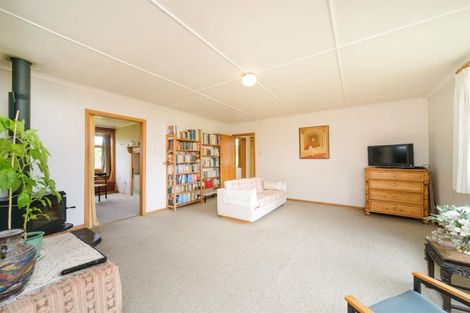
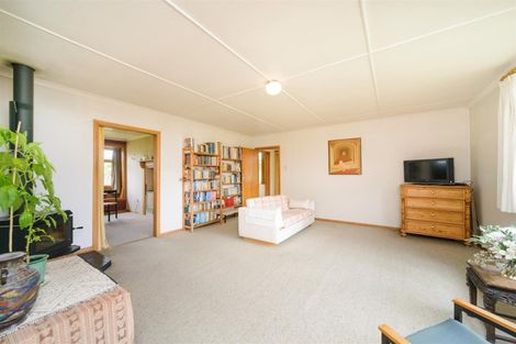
- remote control [60,256,108,276]
